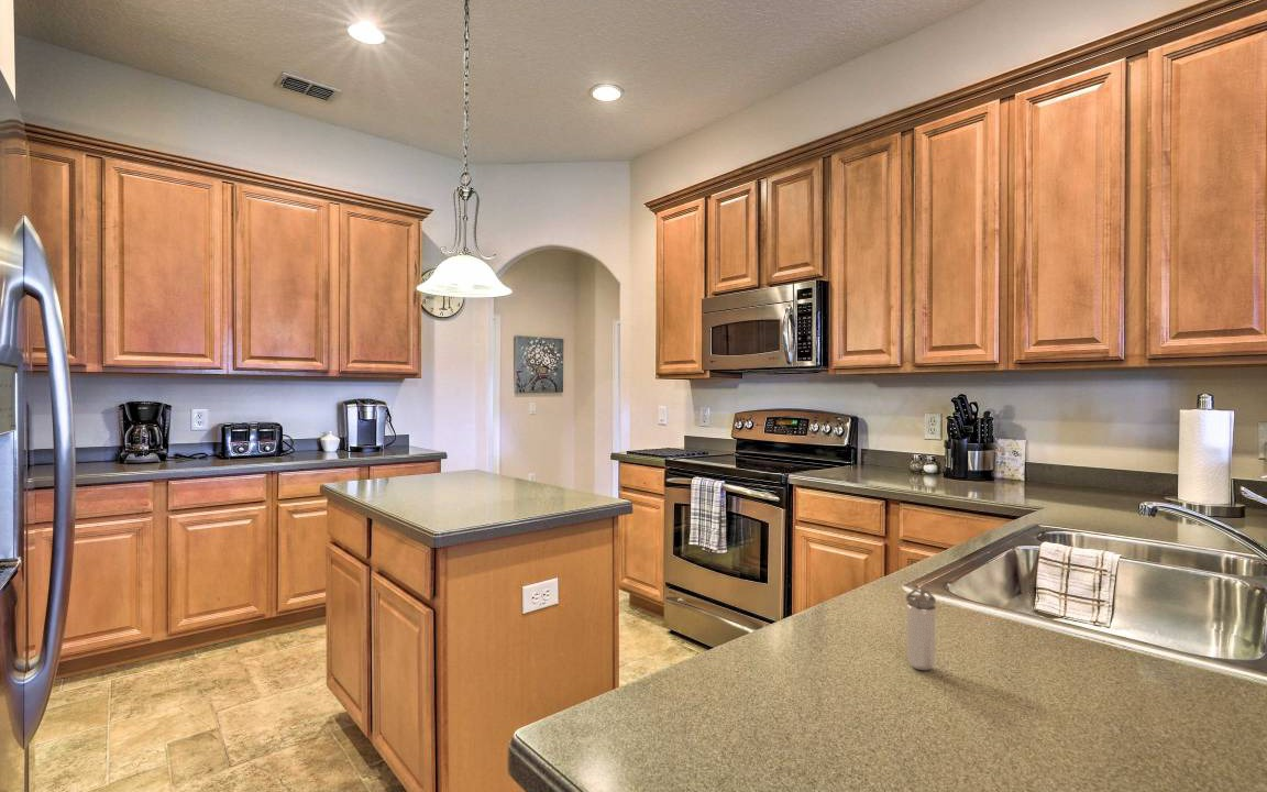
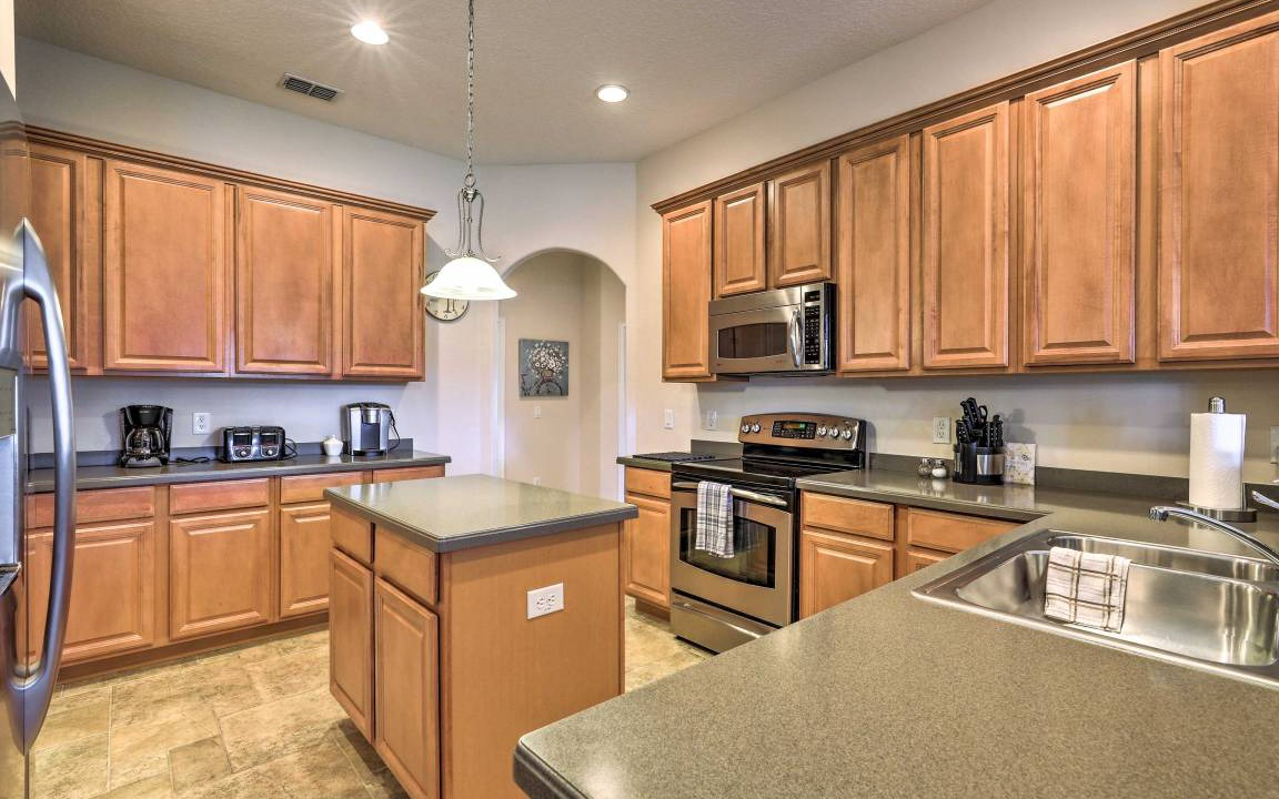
- shaker [905,586,937,671]
